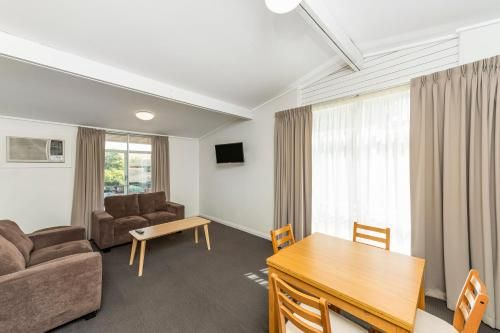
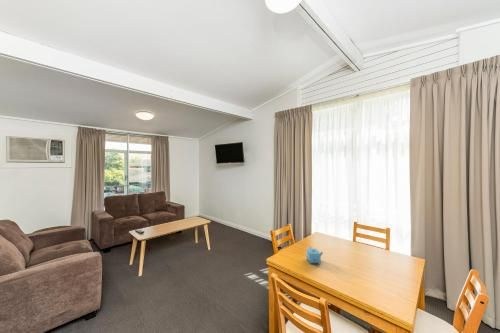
+ teapot [306,245,324,264]
